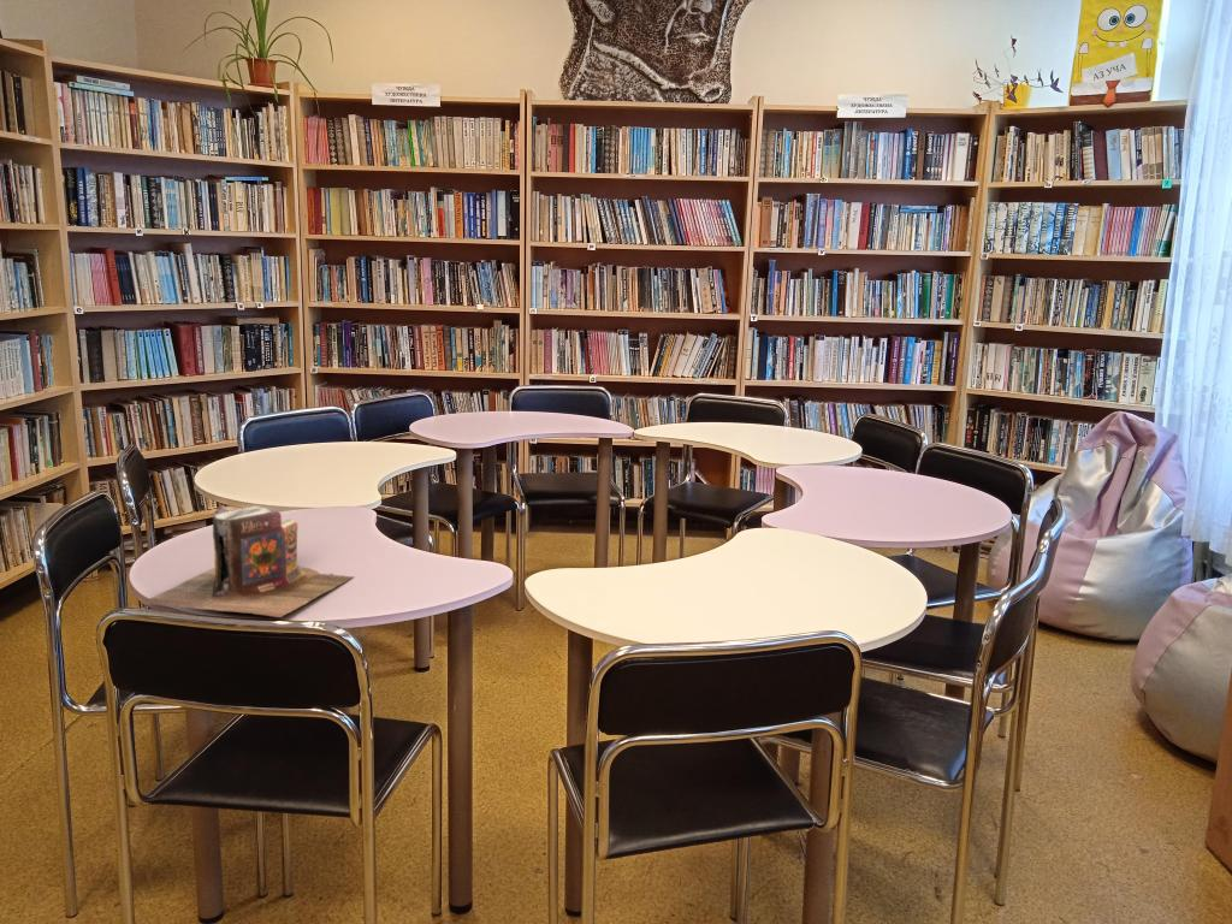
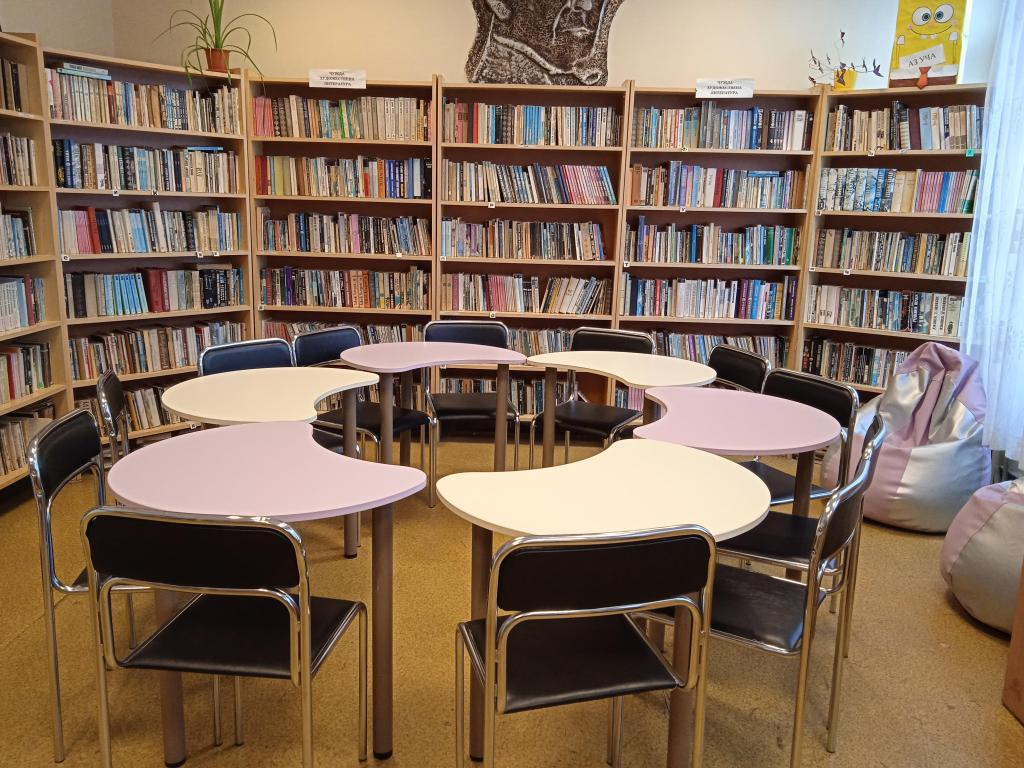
- books [138,504,356,618]
